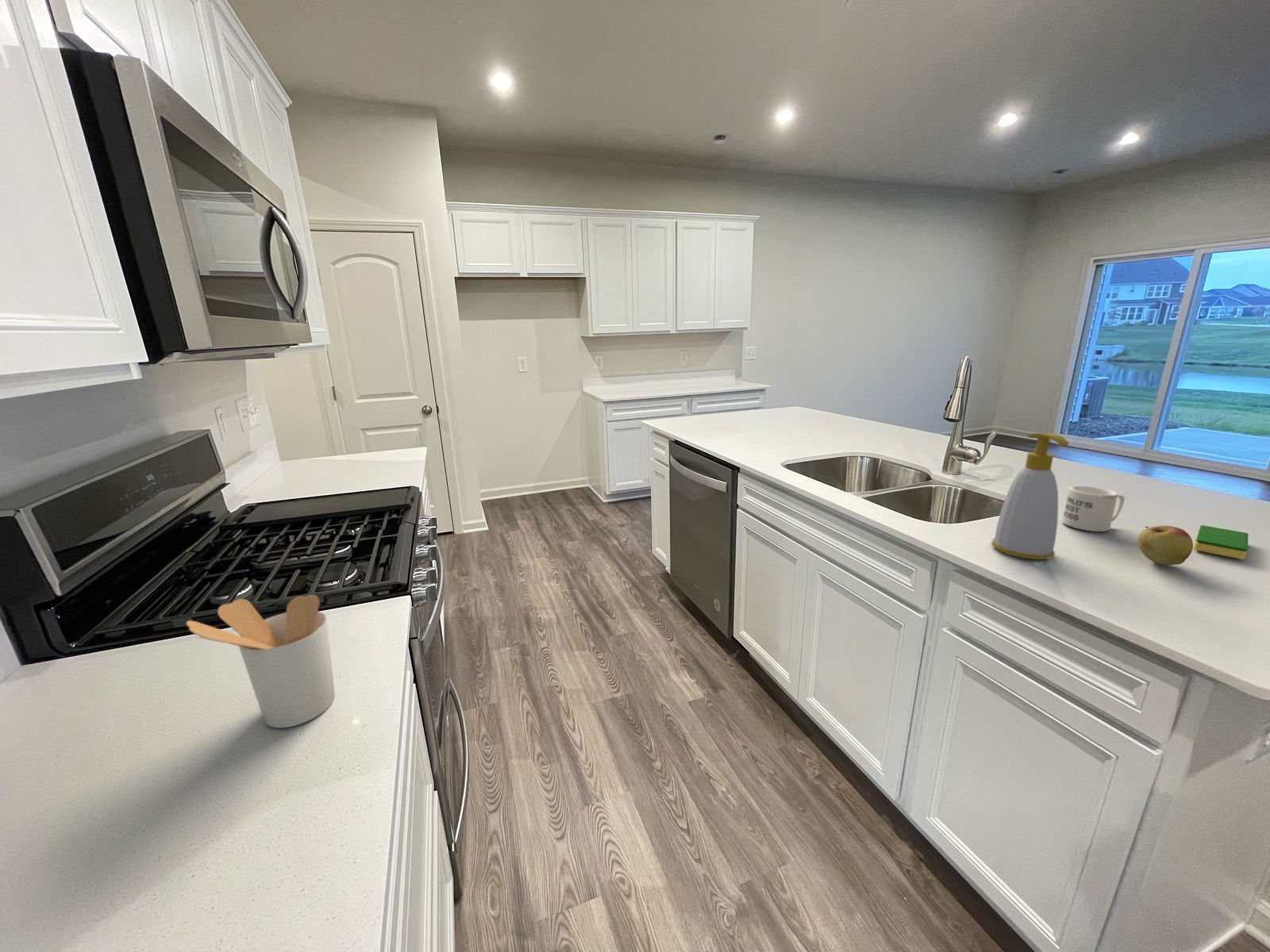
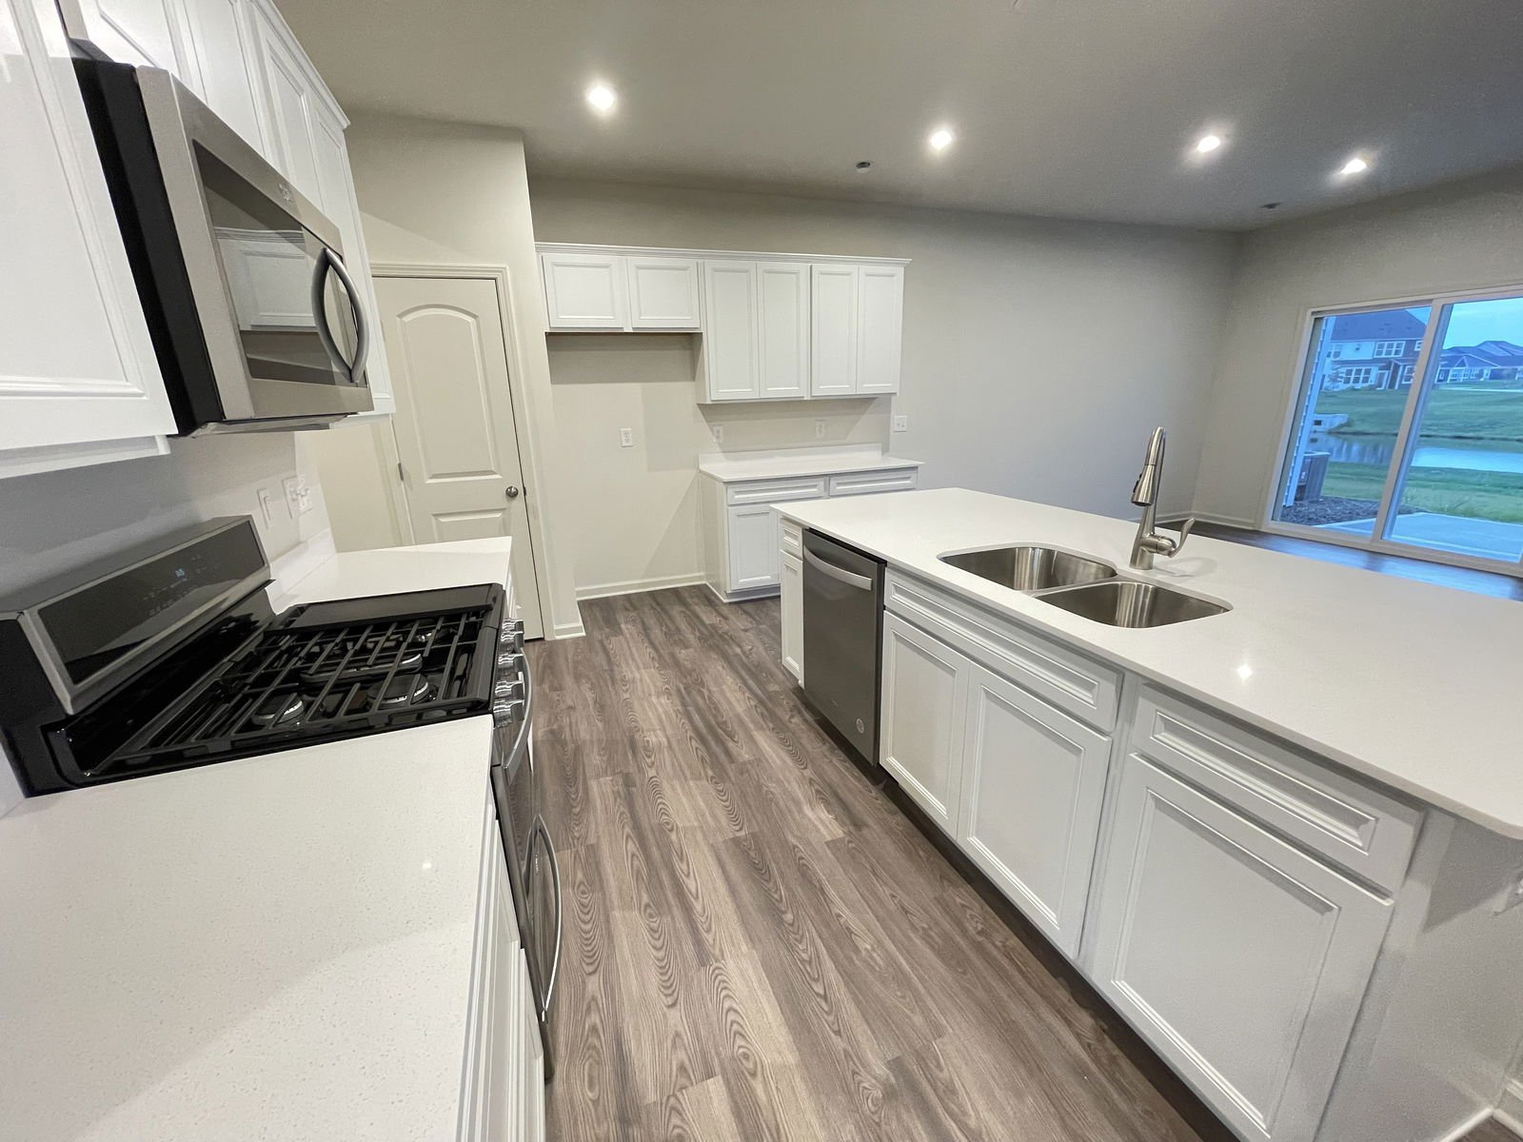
- soap bottle [991,432,1069,560]
- utensil holder [185,594,336,729]
- mug [1061,485,1126,532]
- apple [1137,525,1194,566]
- dish sponge [1193,524,1249,560]
